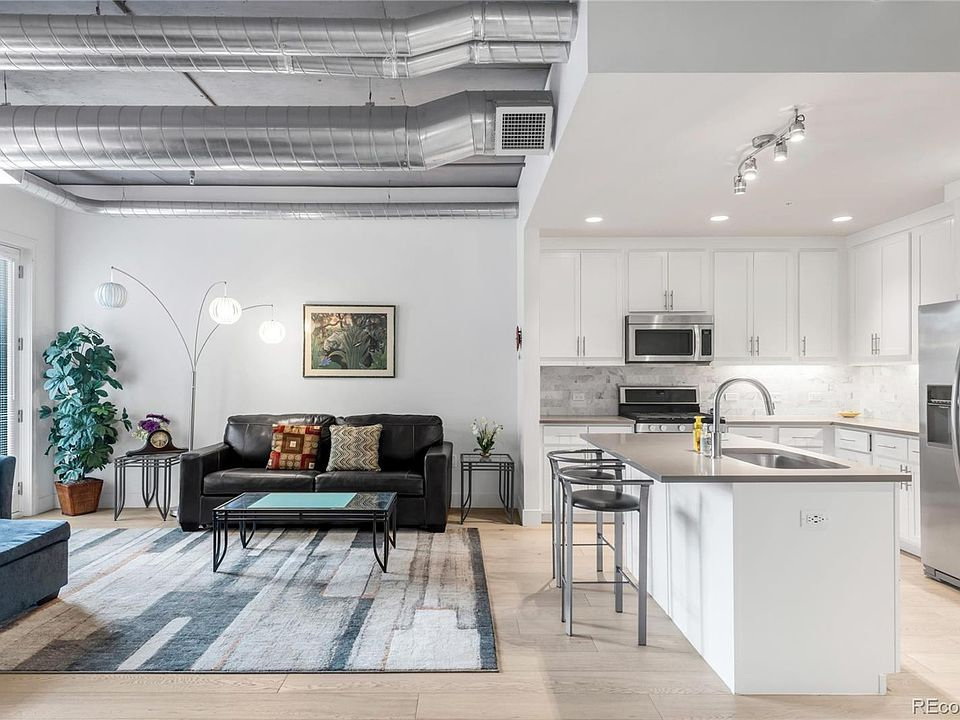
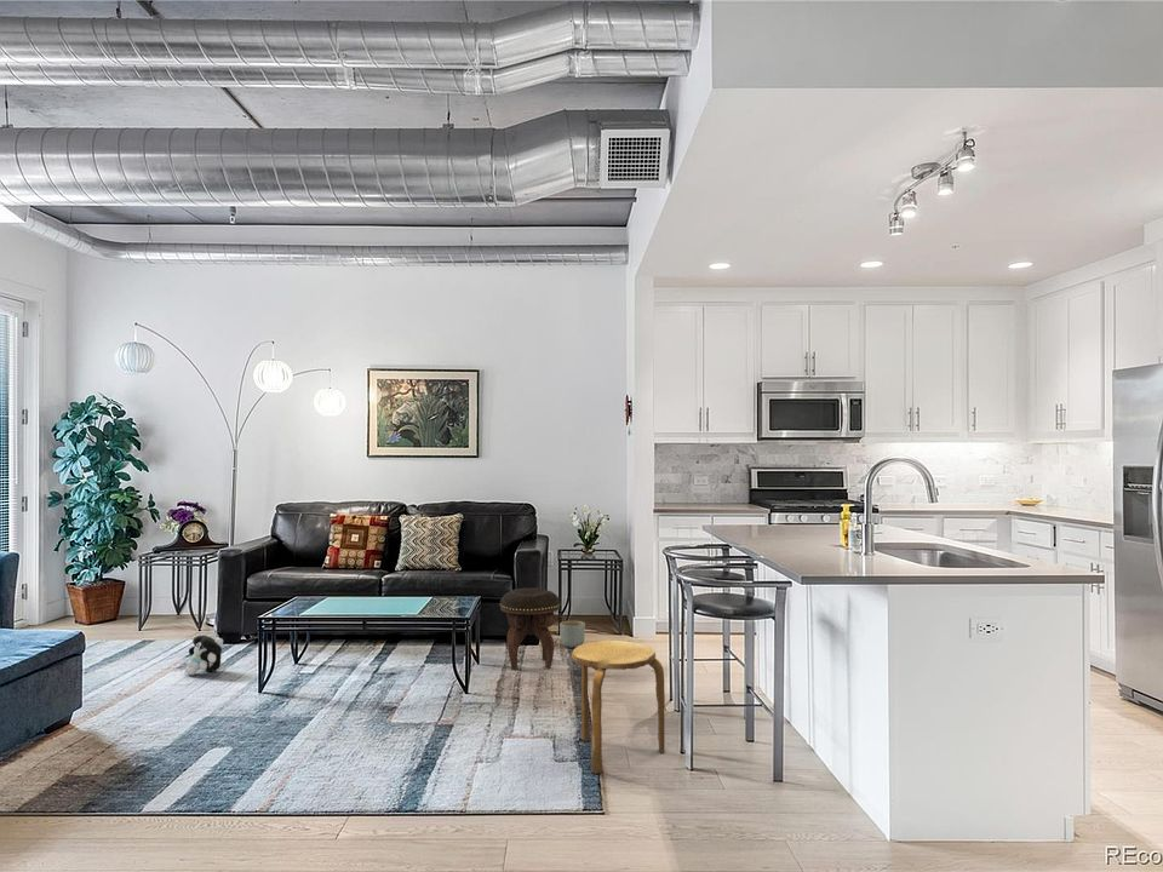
+ planter [558,620,586,649]
+ footstool [499,587,561,671]
+ stool [571,639,666,775]
+ plush toy [184,633,224,676]
